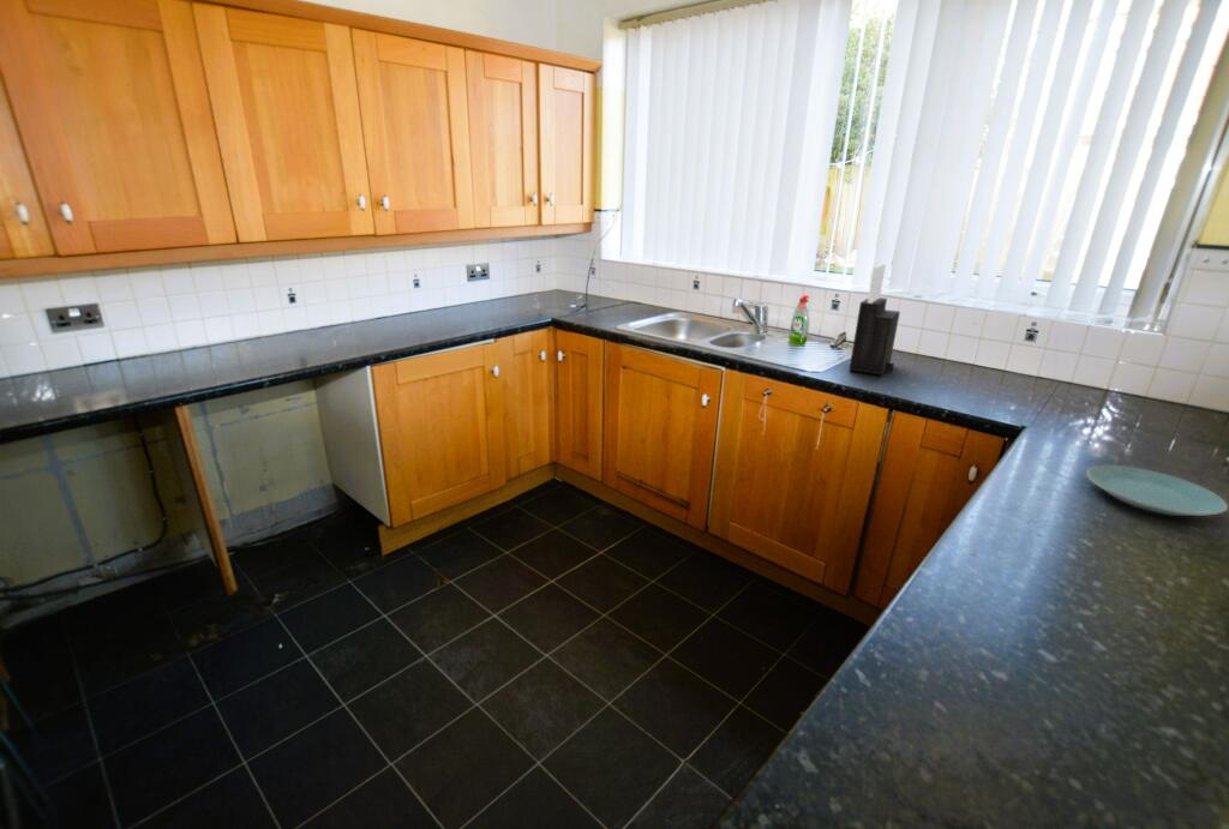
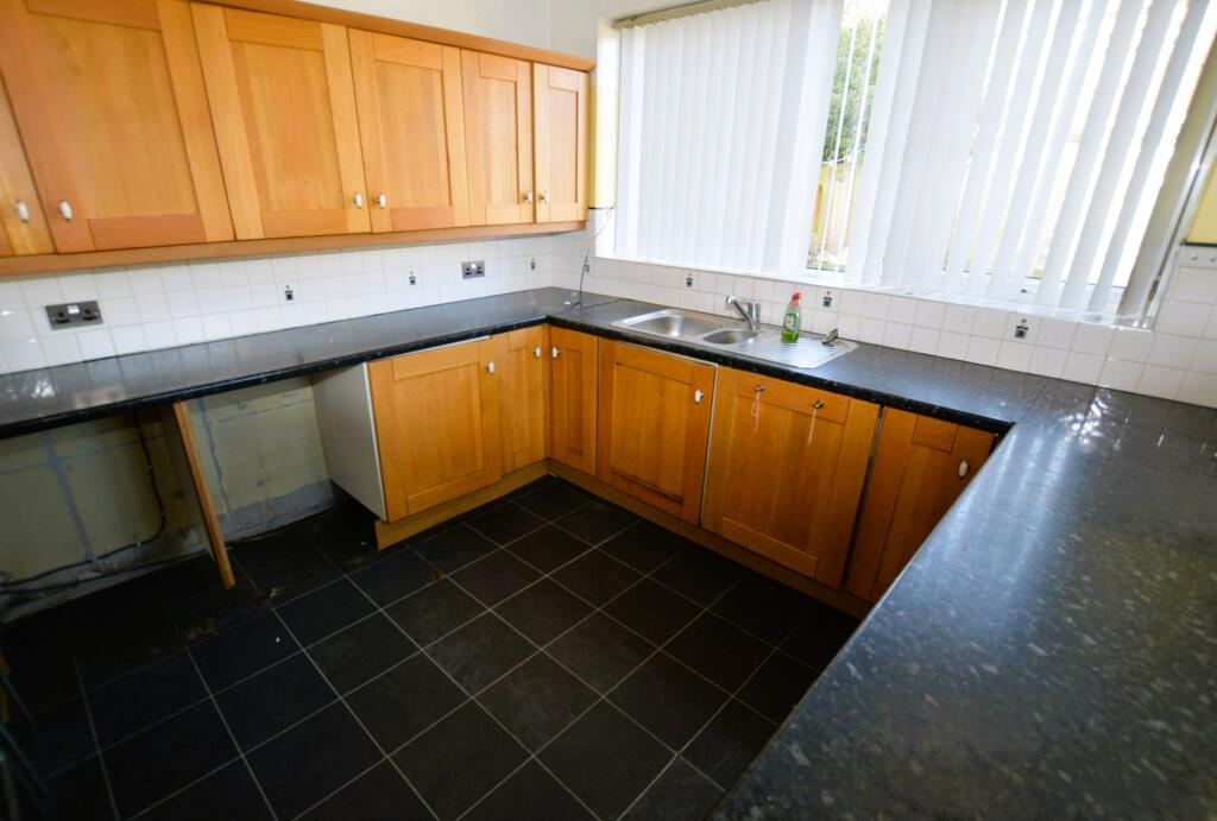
- plate [1085,464,1229,517]
- knife block [849,263,901,377]
